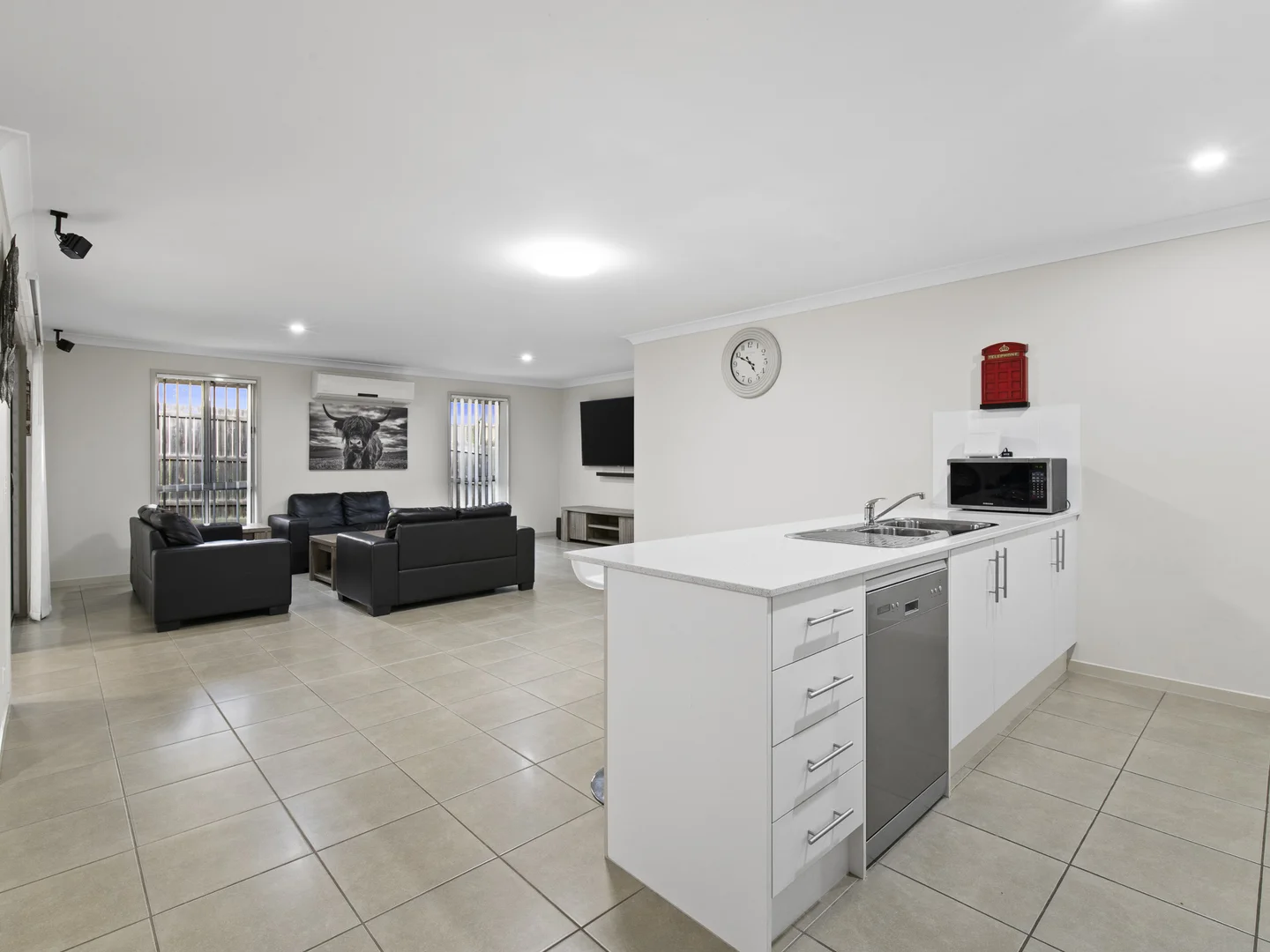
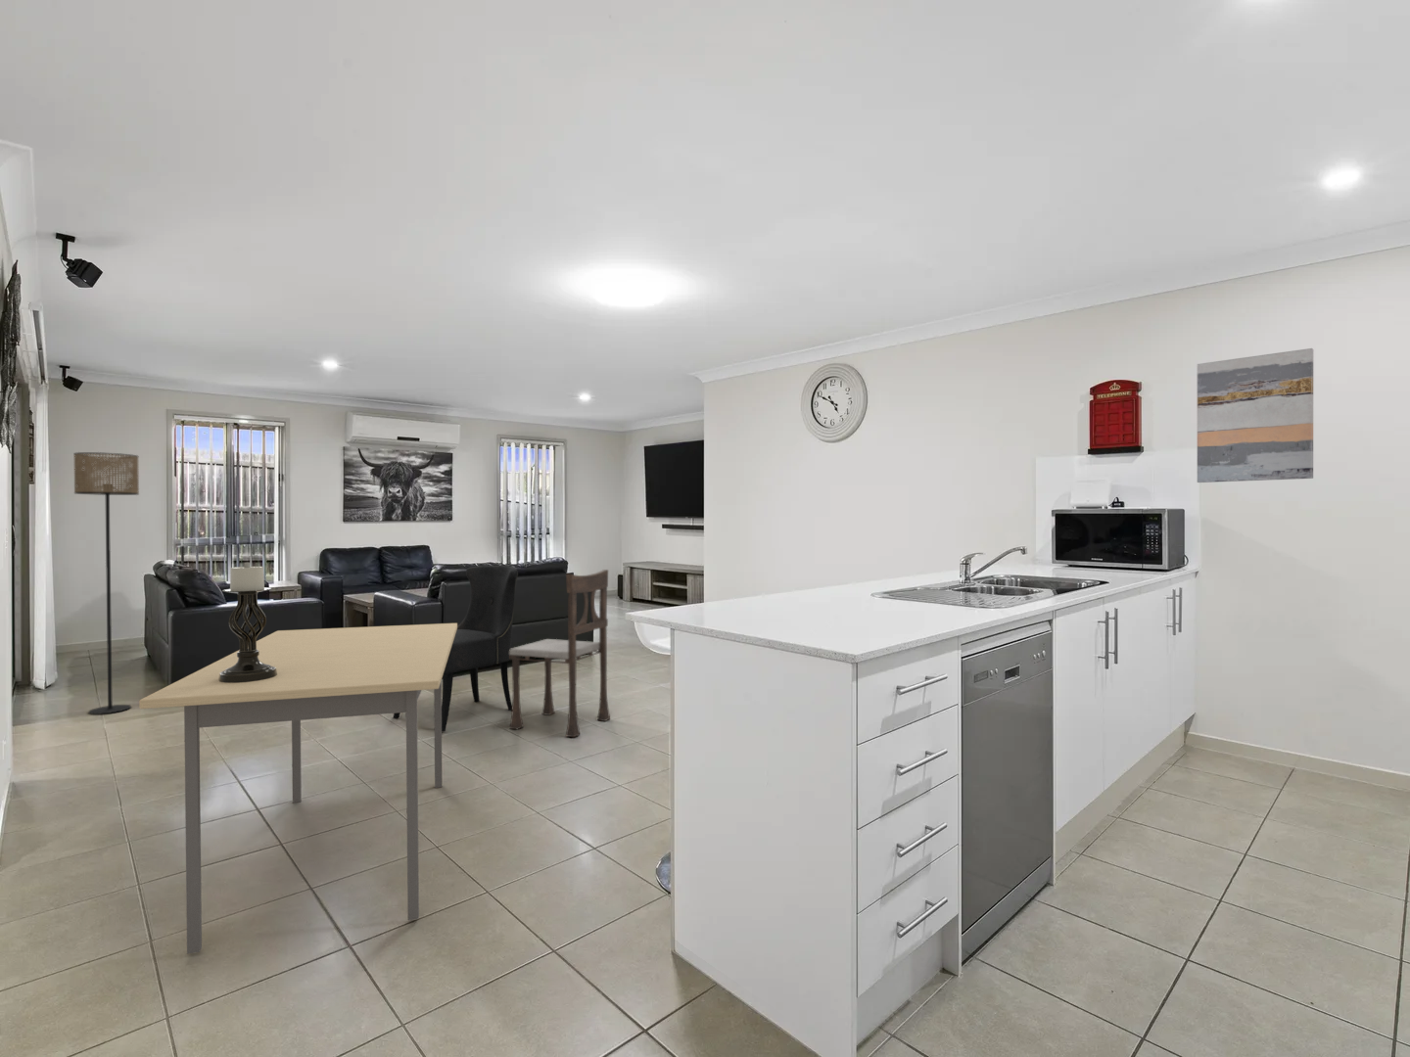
+ dining chair [508,568,611,738]
+ dining chair [392,565,518,733]
+ wall art [1197,348,1315,483]
+ floor lamp [72,451,140,715]
+ dining table [139,623,459,955]
+ candle holder [219,562,278,683]
